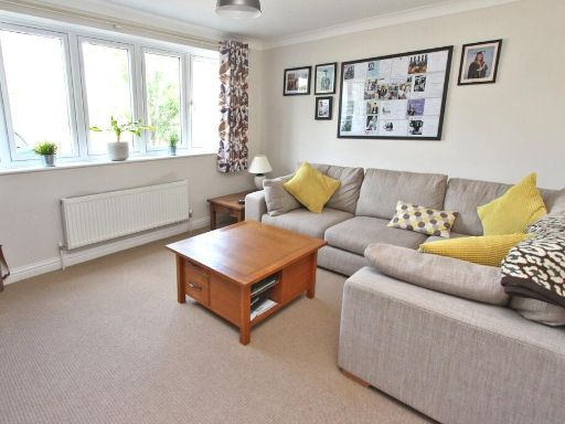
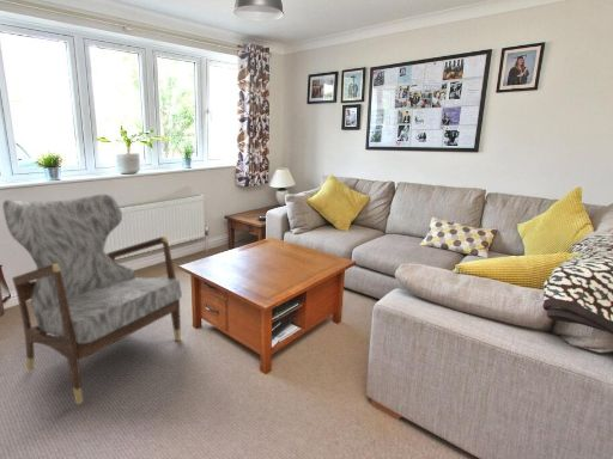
+ armchair [1,192,183,405]
